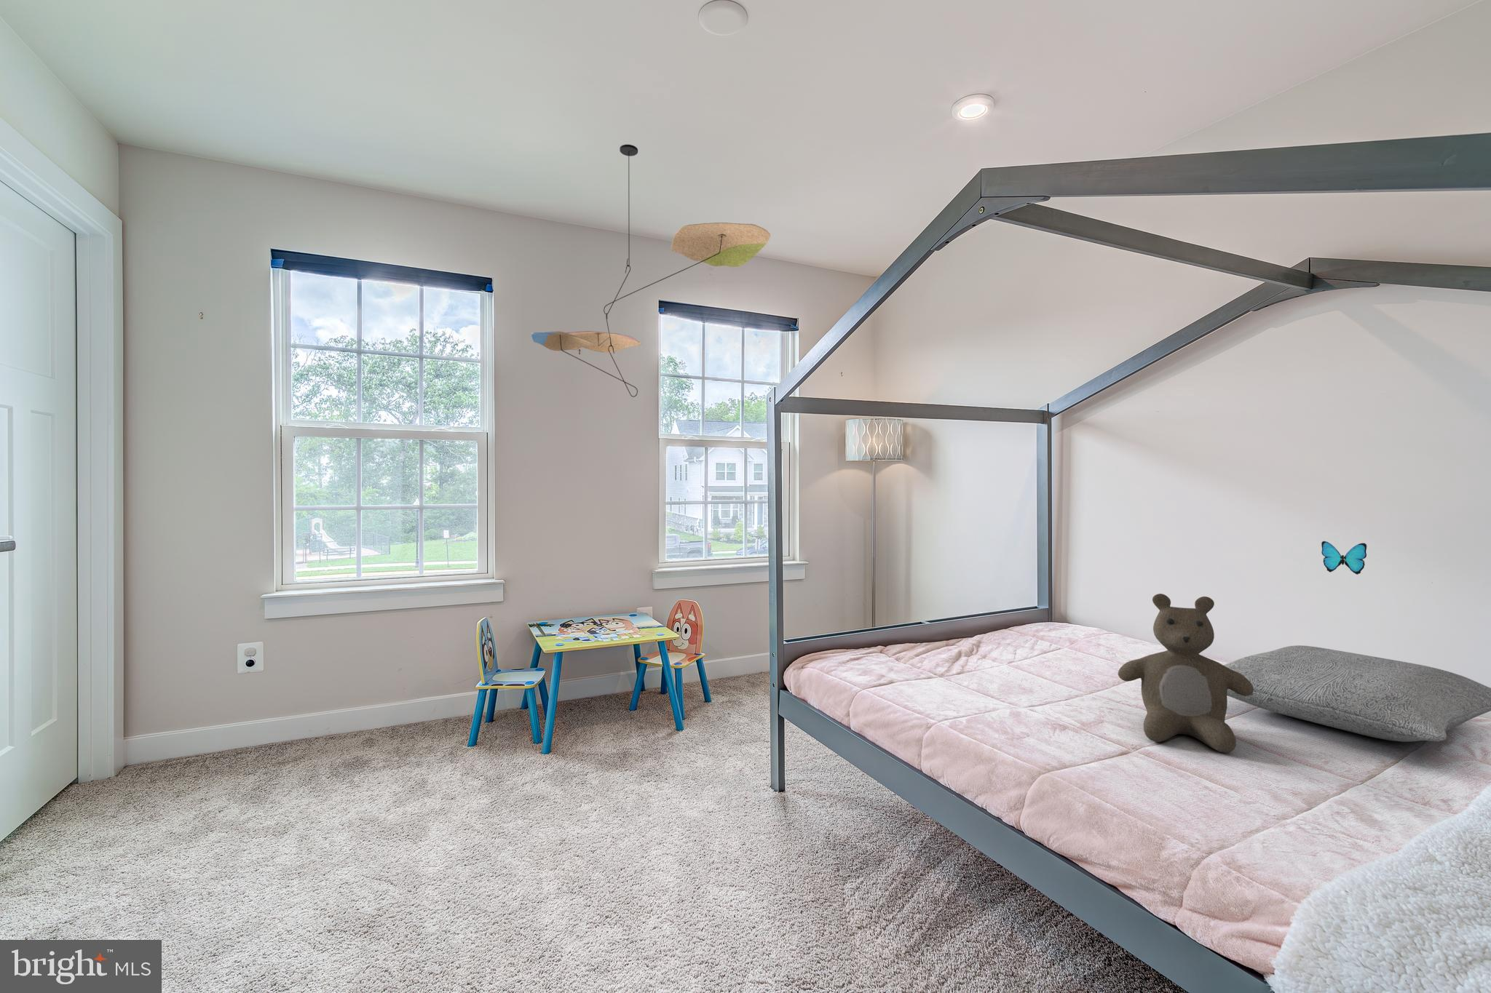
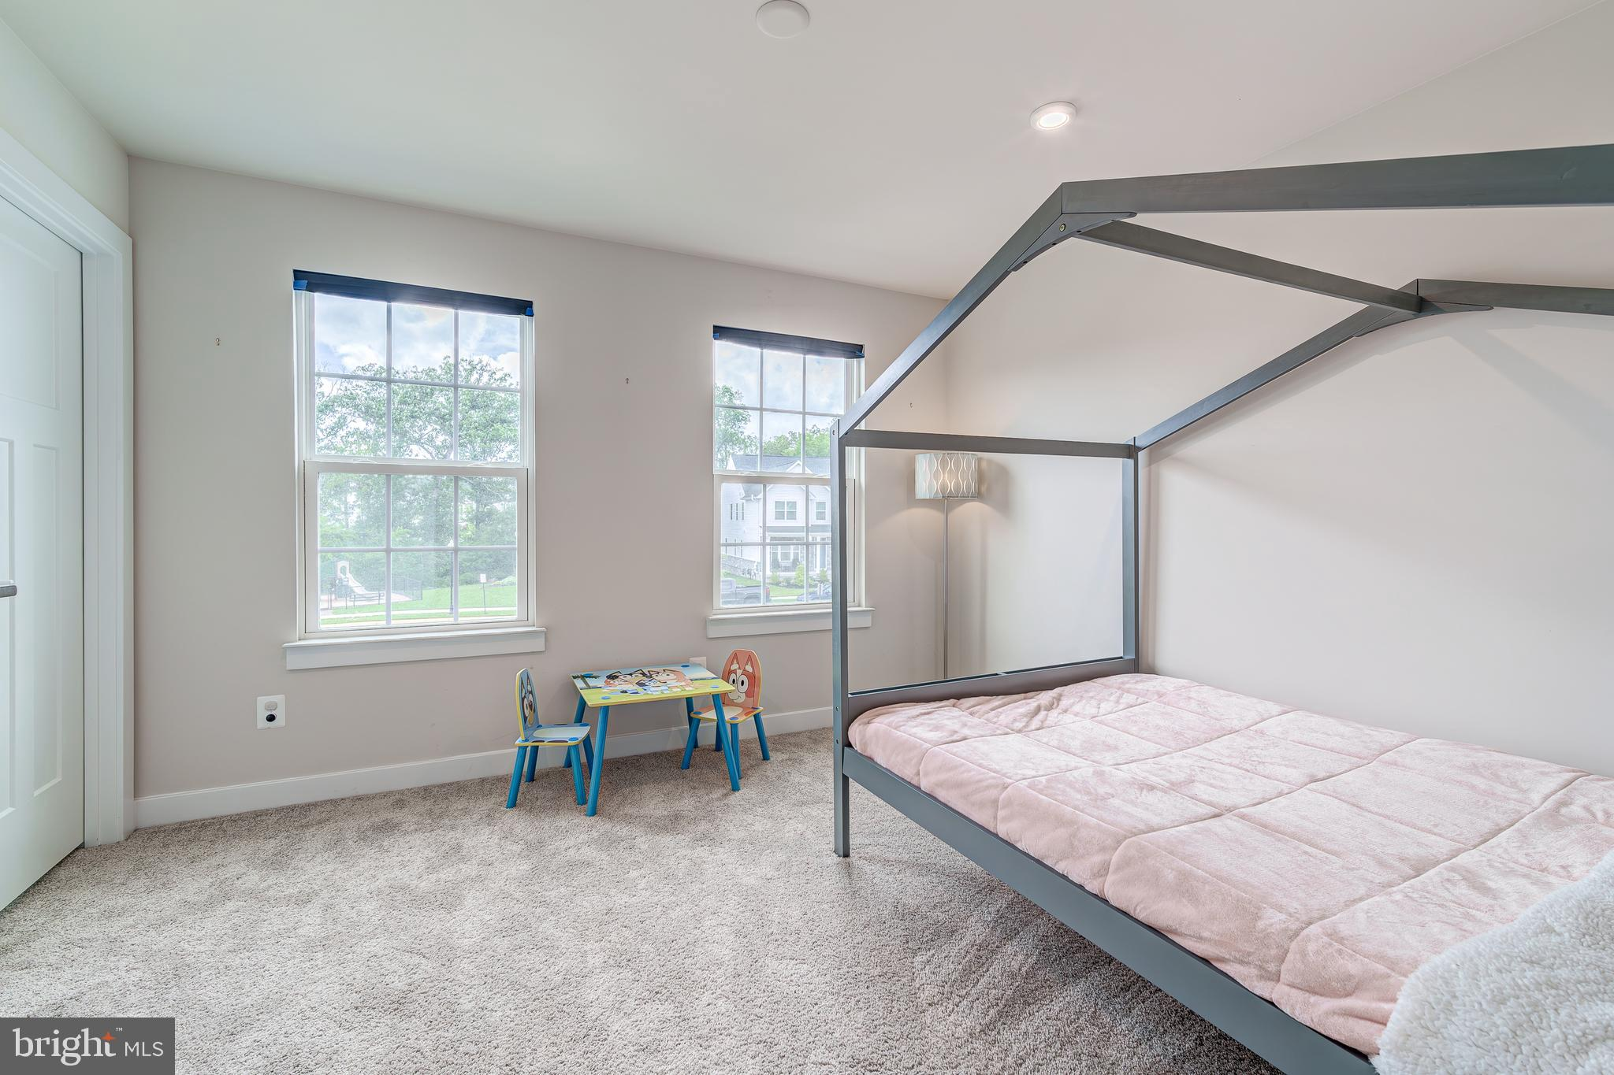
- ceiling mobile [531,144,770,398]
- teddy bear [1117,593,1254,754]
- pillow [1223,645,1491,743]
- decorative butterfly [1320,541,1367,575]
